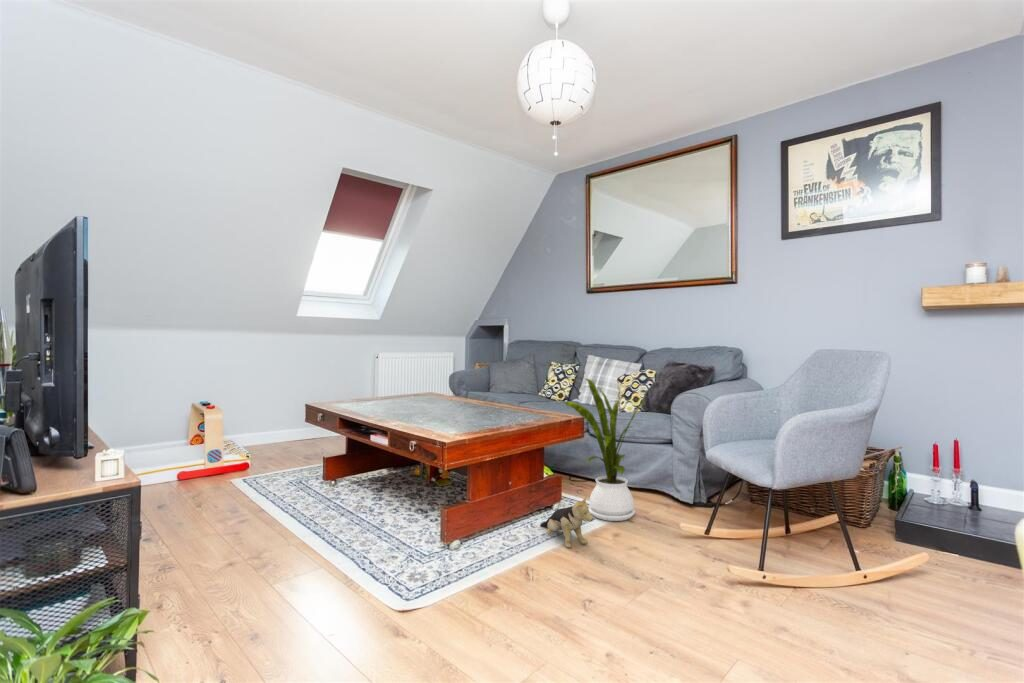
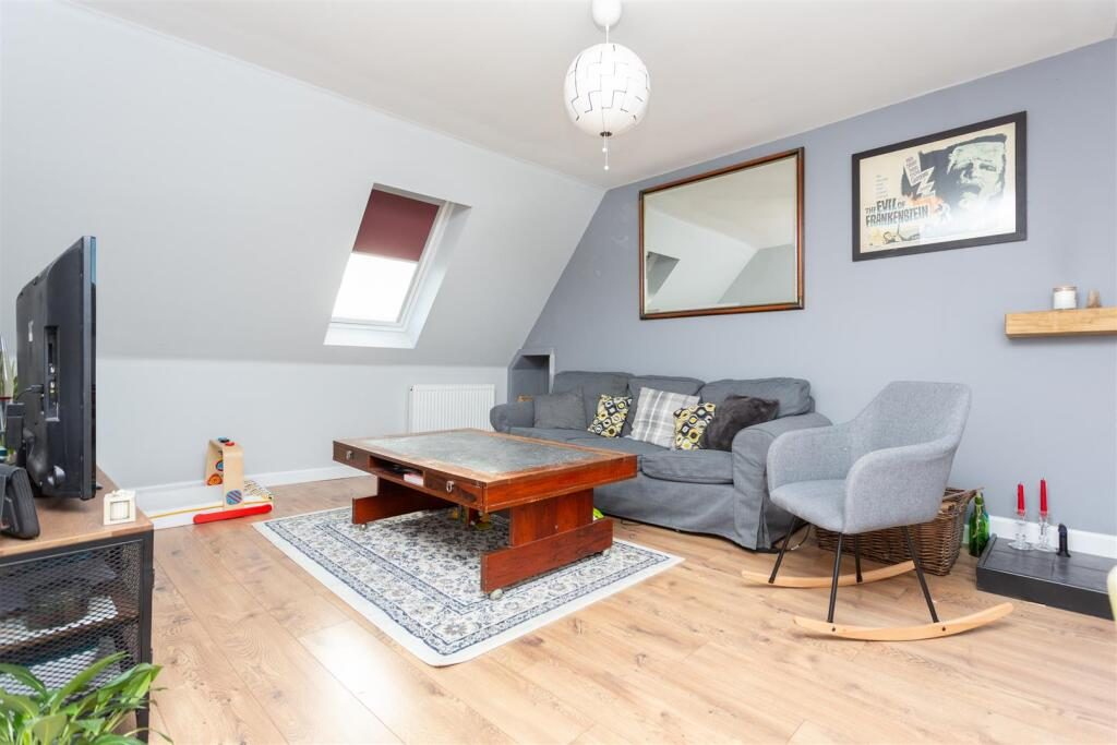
- plush toy [539,496,594,548]
- house plant [562,378,645,522]
